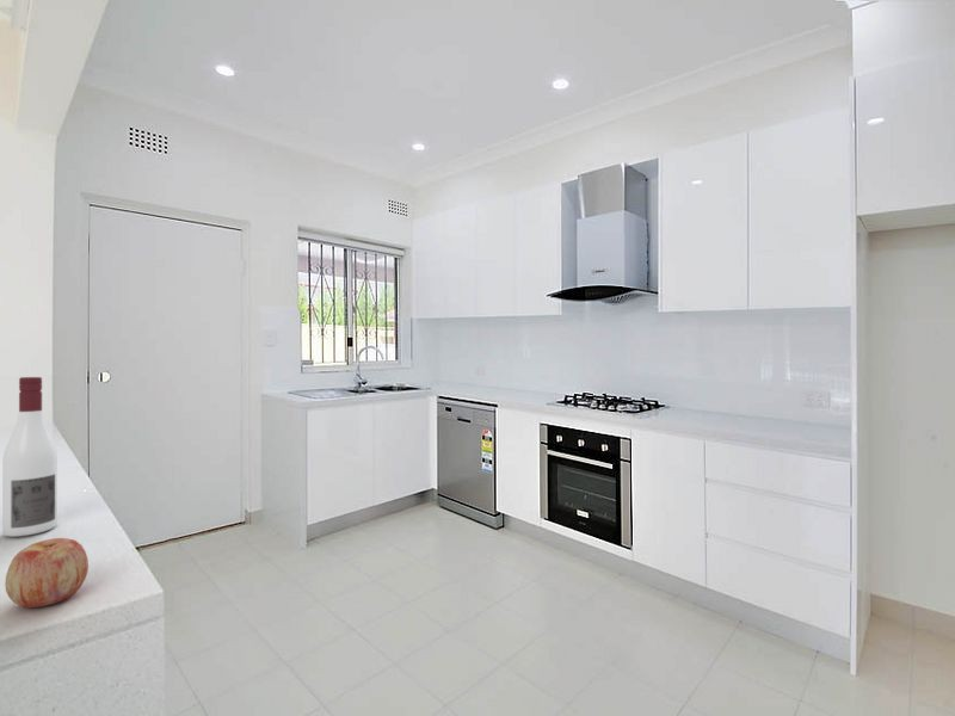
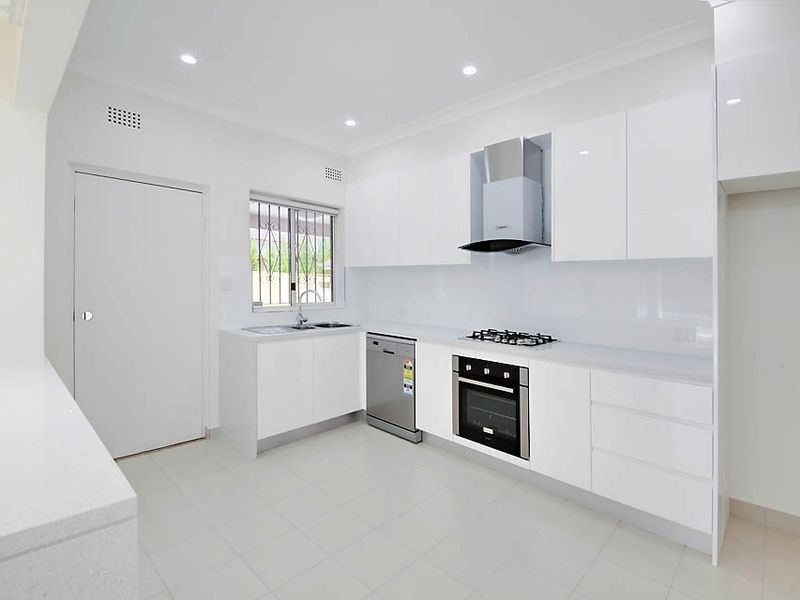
- apple [4,537,90,609]
- alcohol [1,376,58,538]
